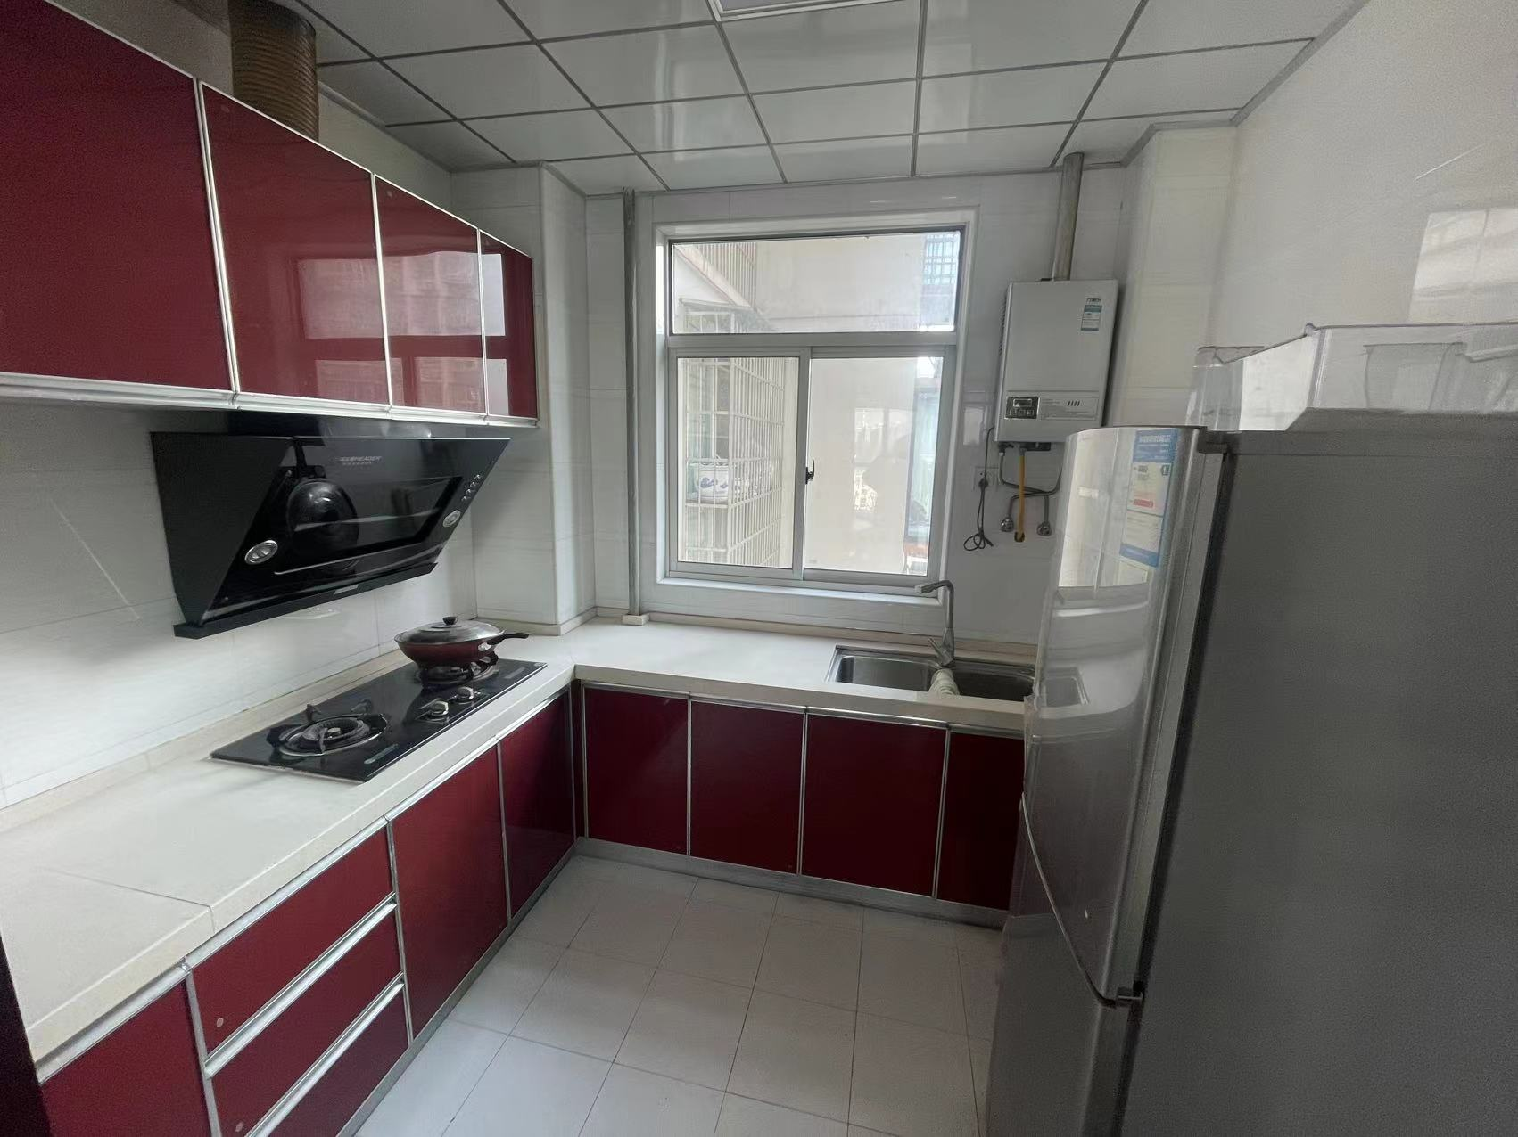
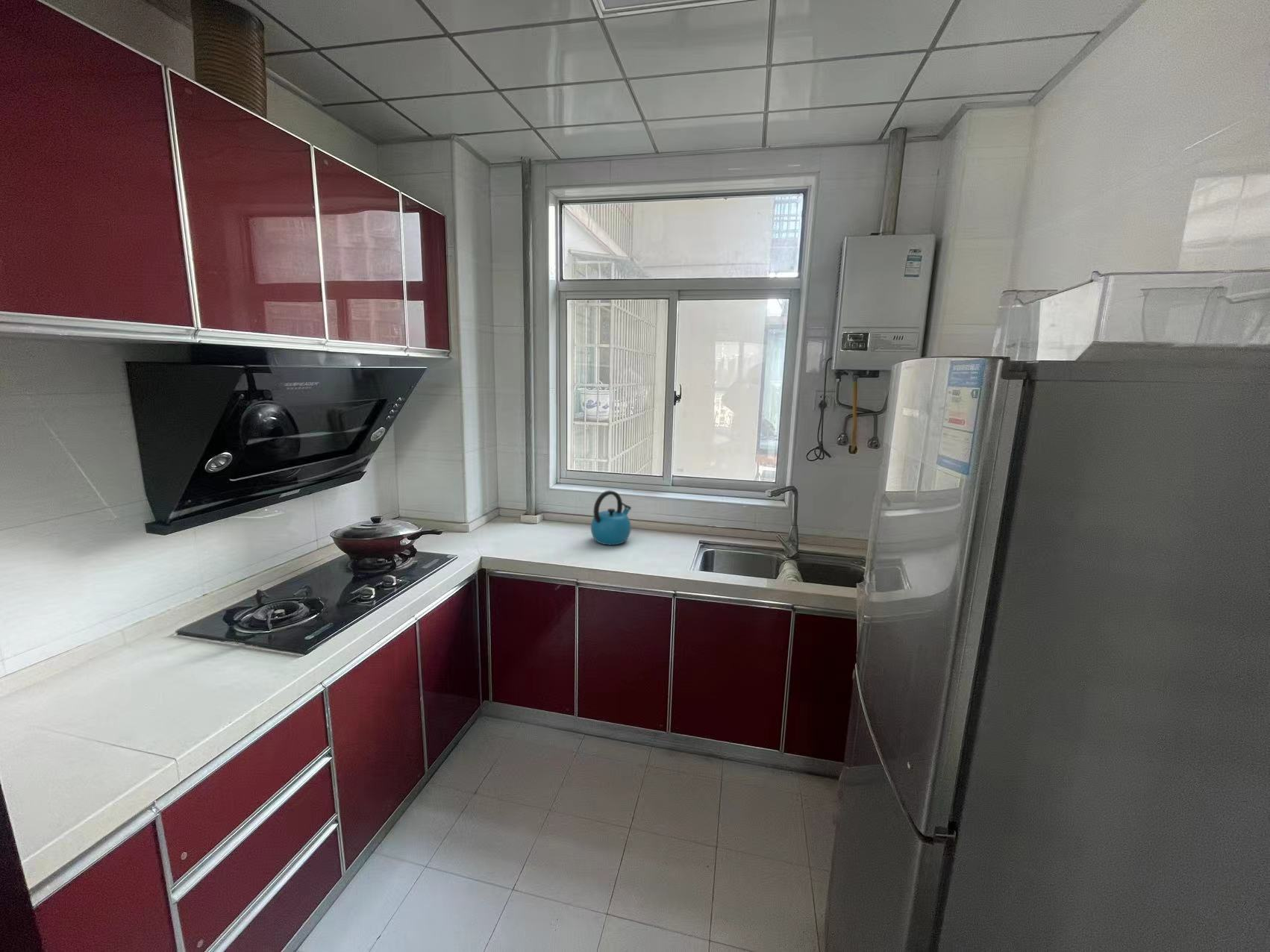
+ kettle [590,489,632,546]
